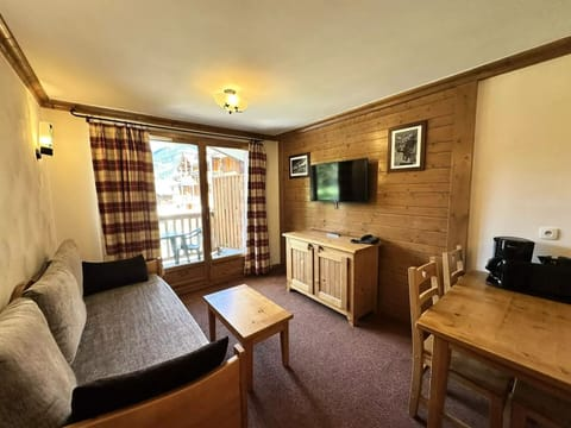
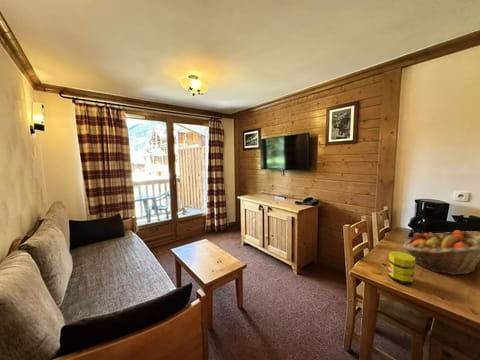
+ fruit basket [402,229,480,276]
+ jar [387,250,416,285]
